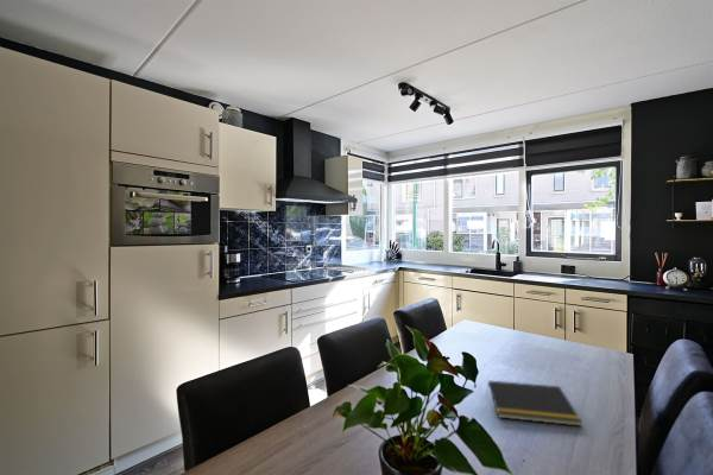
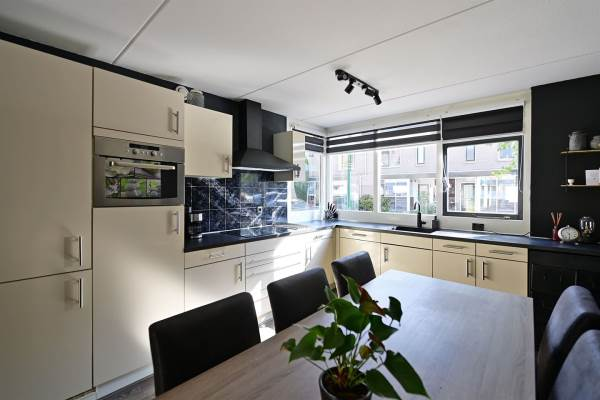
- notepad [485,379,583,428]
